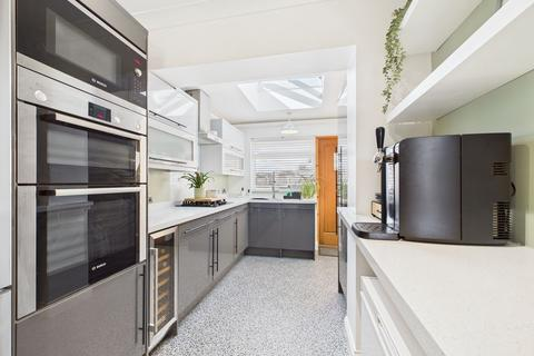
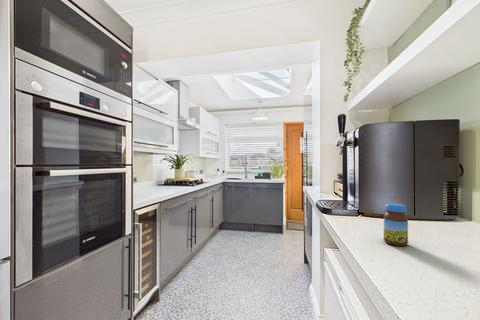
+ jar [383,202,409,247]
